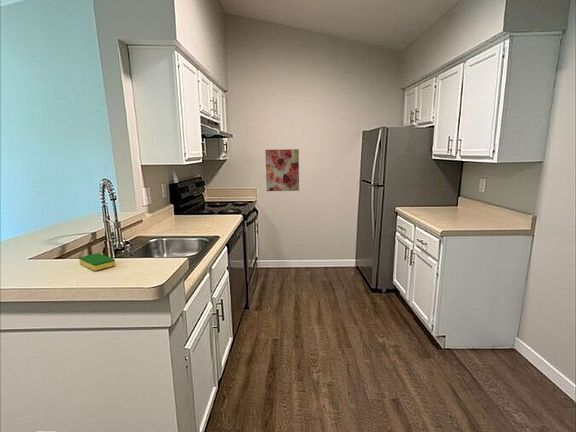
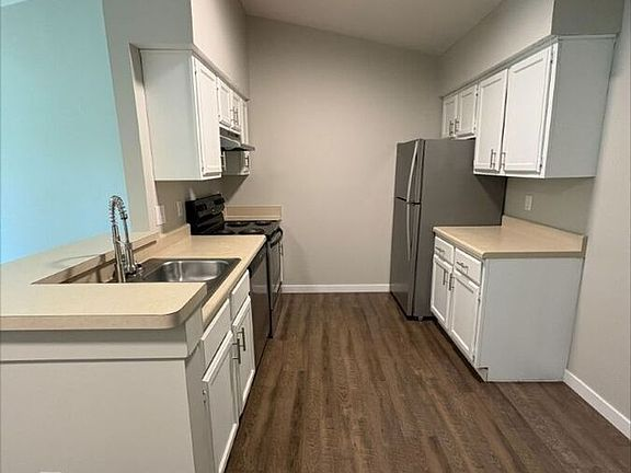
- wall art [264,148,300,192]
- dish sponge [78,252,116,272]
